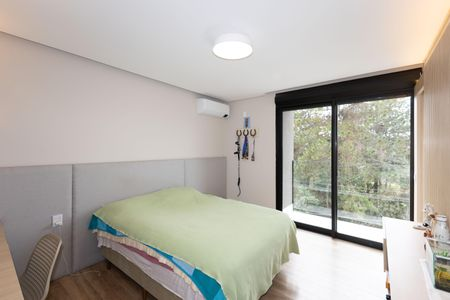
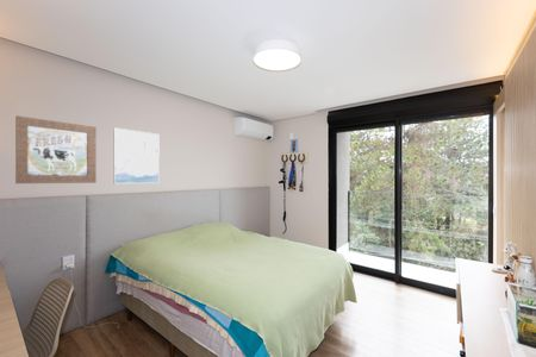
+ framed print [112,126,161,184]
+ wall art [14,114,98,184]
